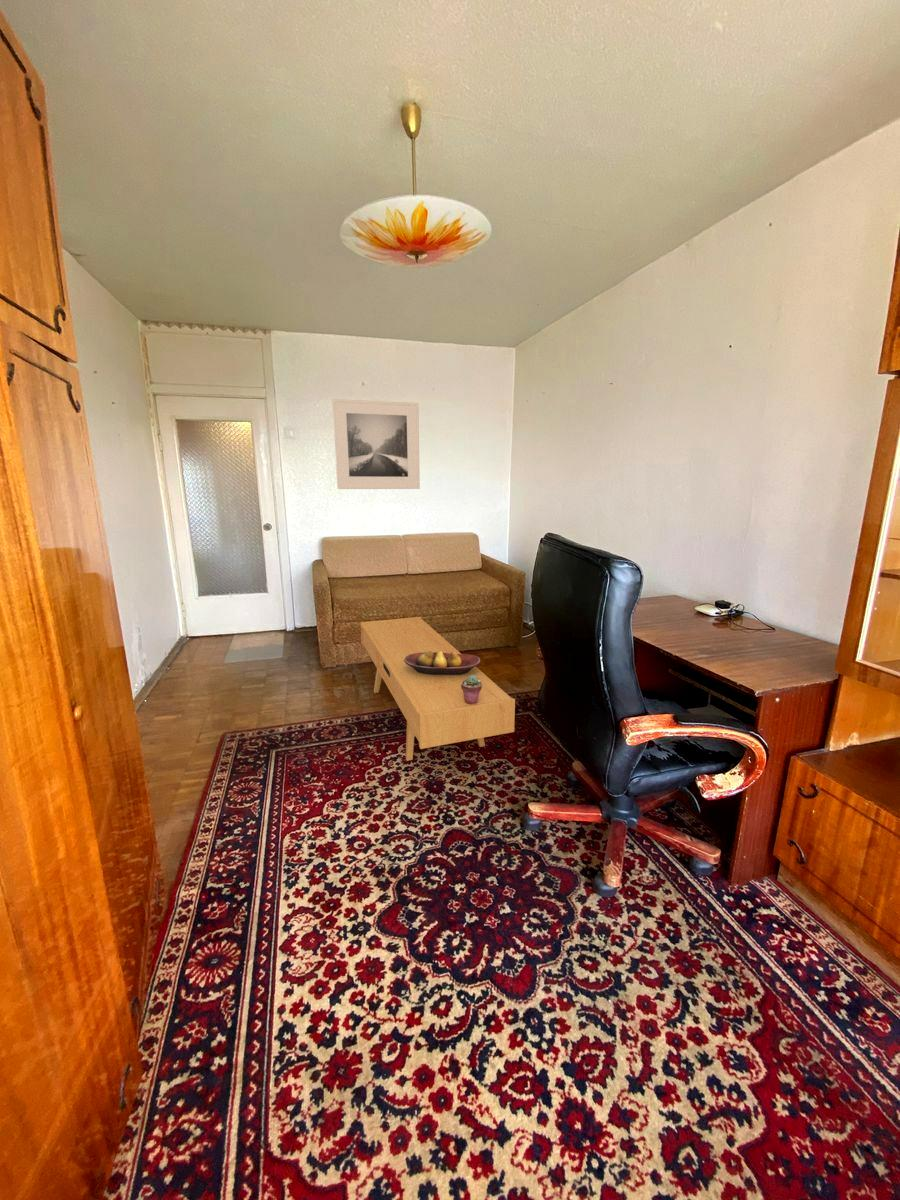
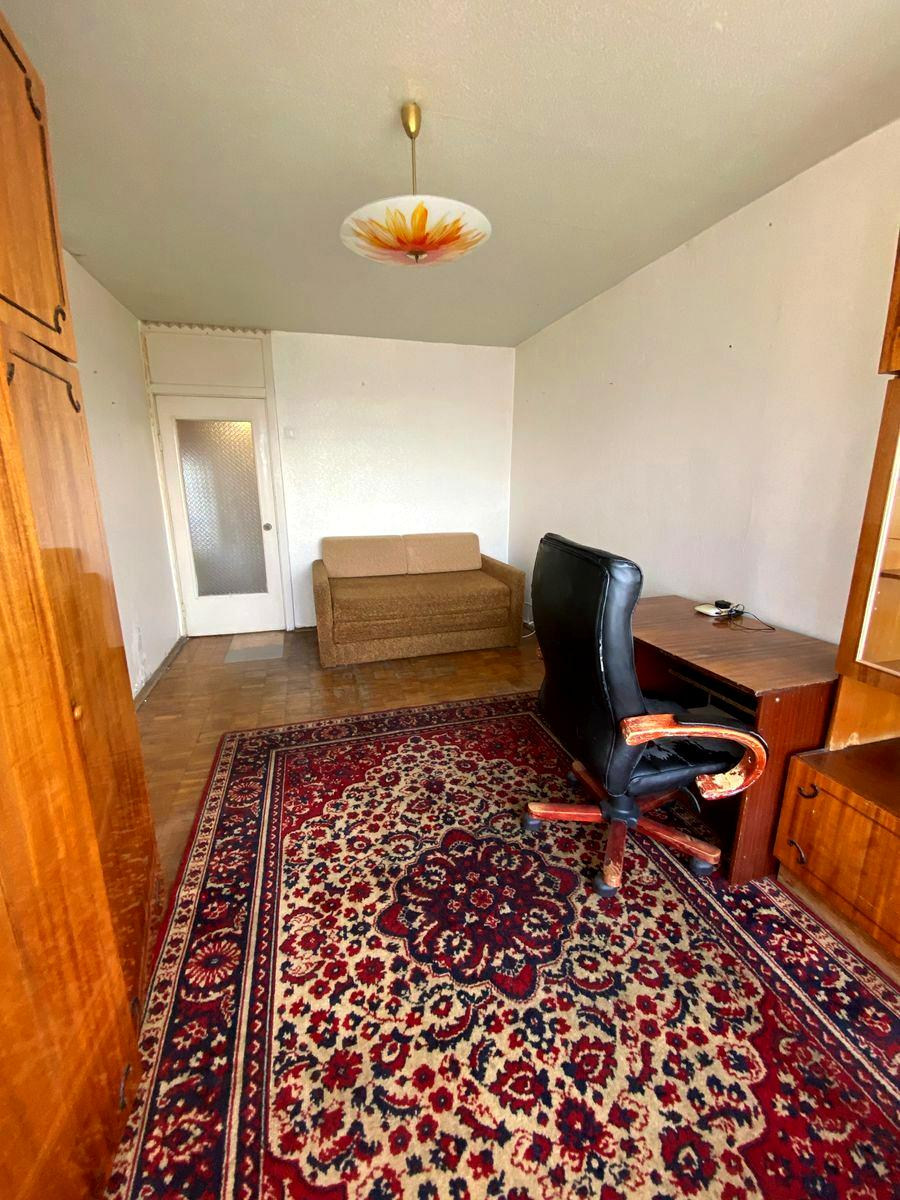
- potted succulent [461,675,482,704]
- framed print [332,398,421,490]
- tv console [360,616,516,762]
- fruit bowl [404,651,481,675]
